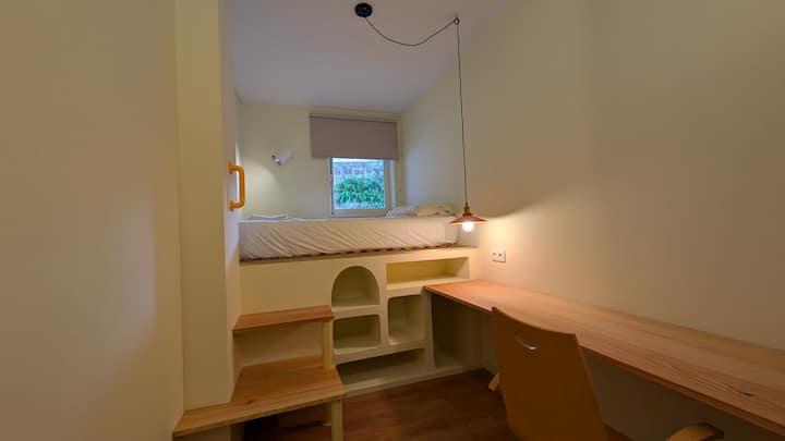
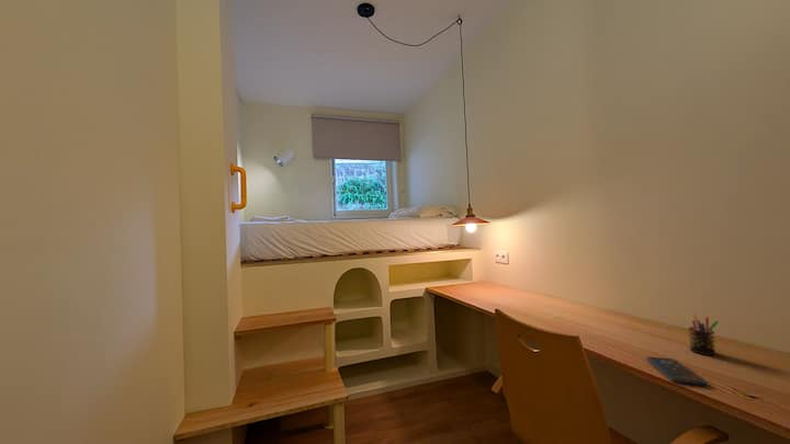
+ pen holder [687,314,719,356]
+ smartphone [645,356,709,387]
